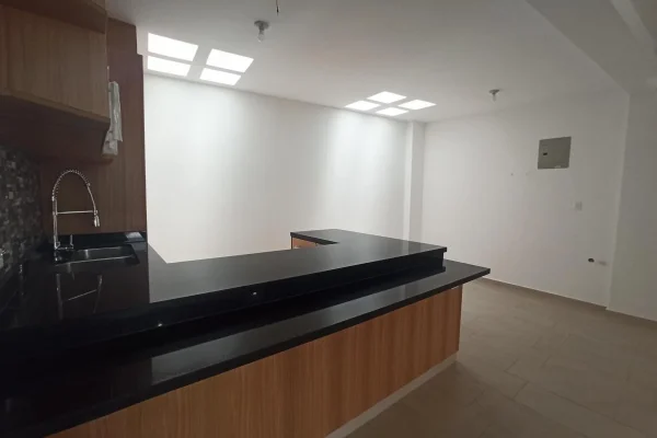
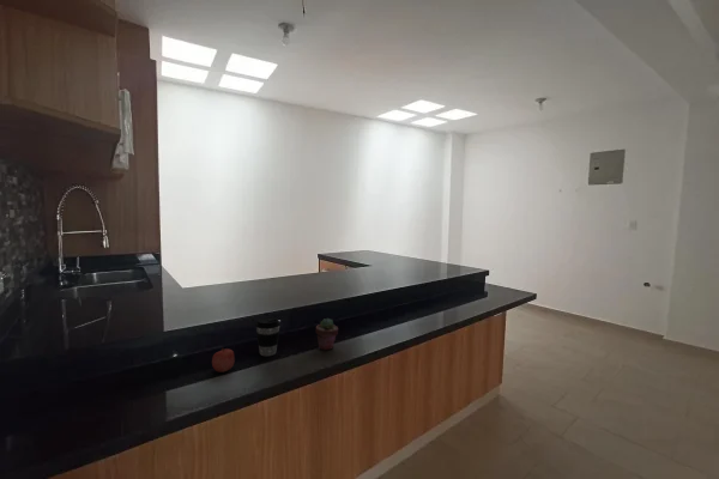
+ apple [211,346,236,374]
+ potted succulent [315,317,339,351]
+ coffee cup [254,316,282,357]
